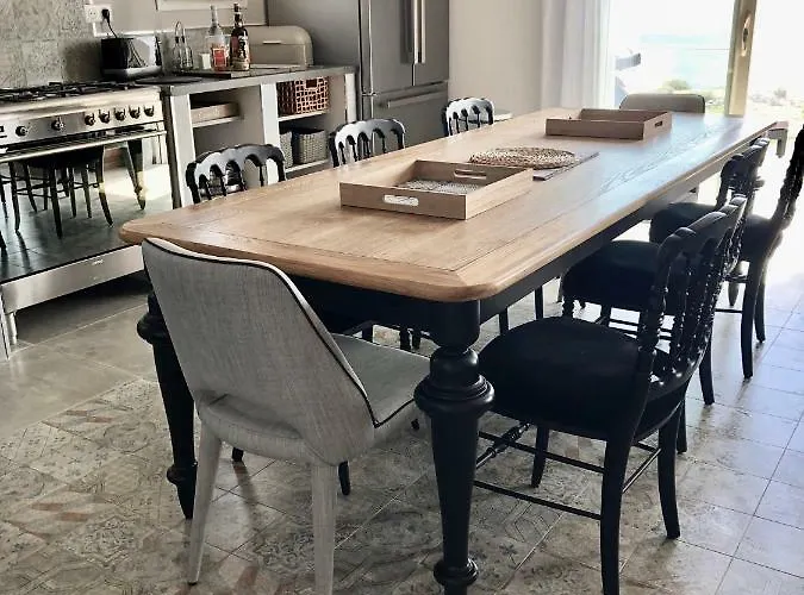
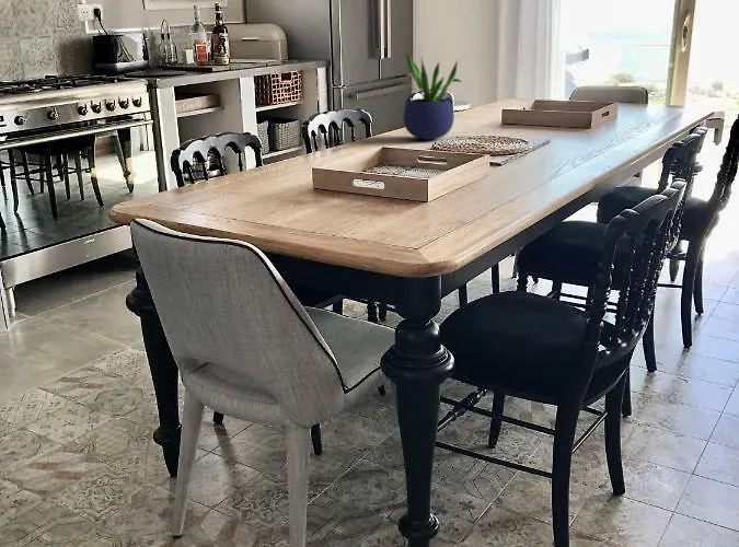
+ potted plant [403,50,463,140]
